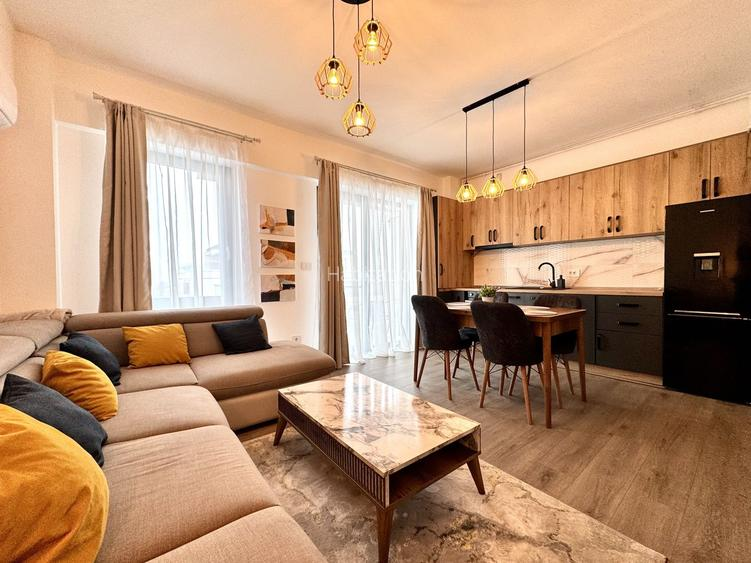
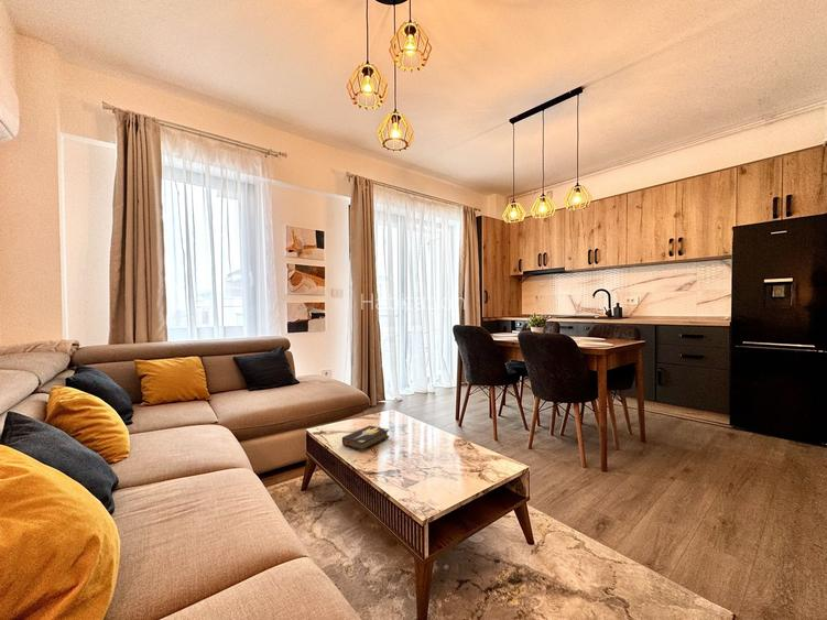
+ hardback book [341,425,390,453]
